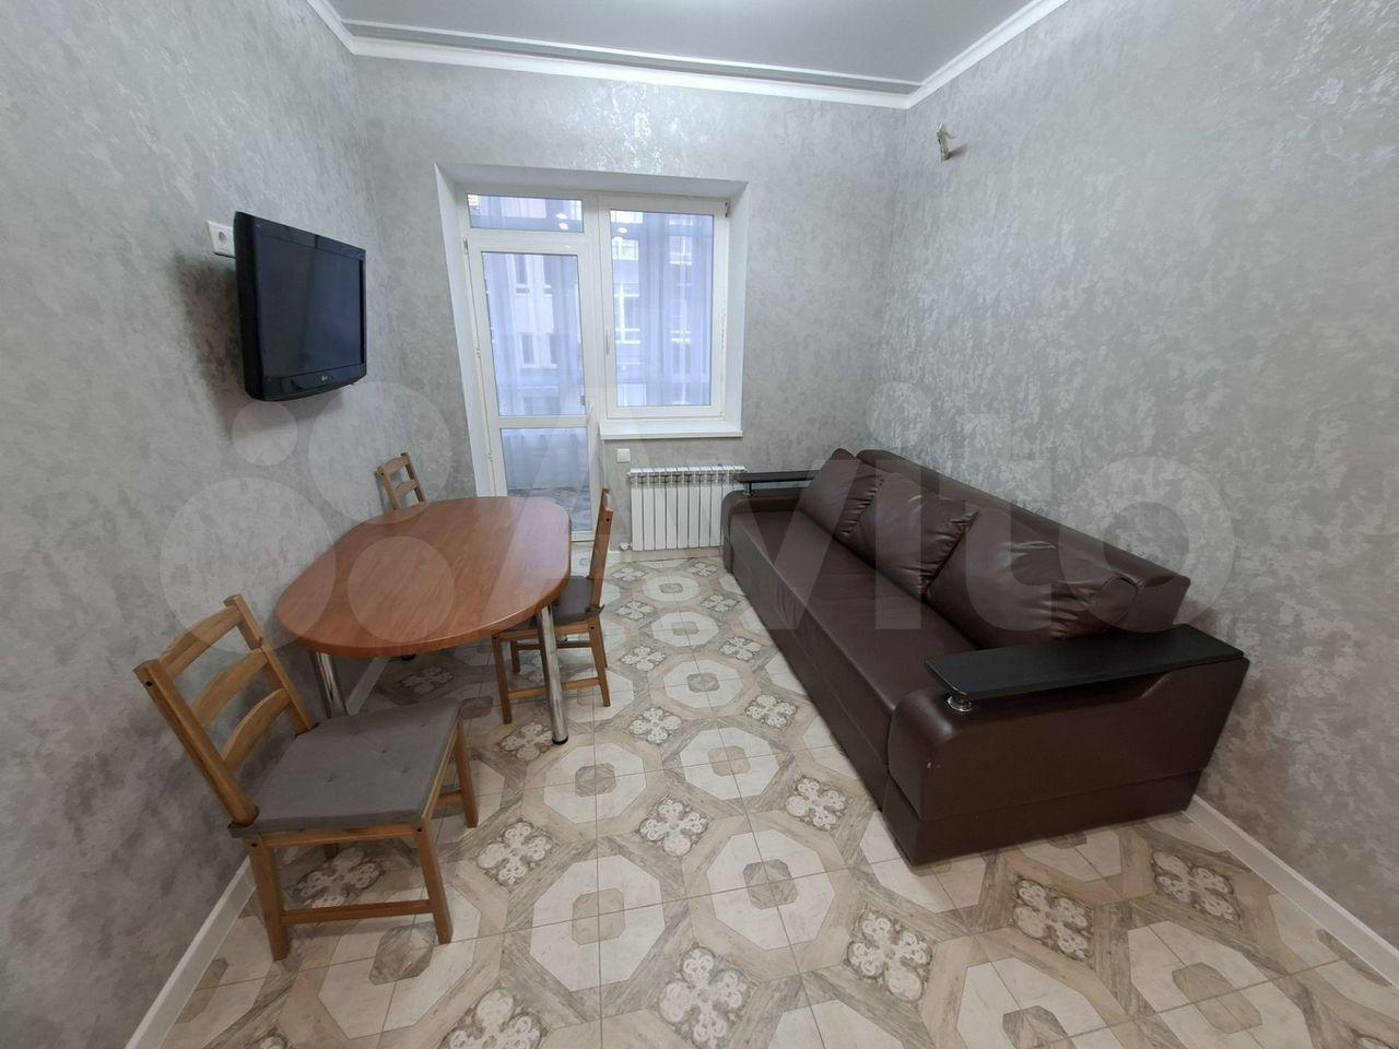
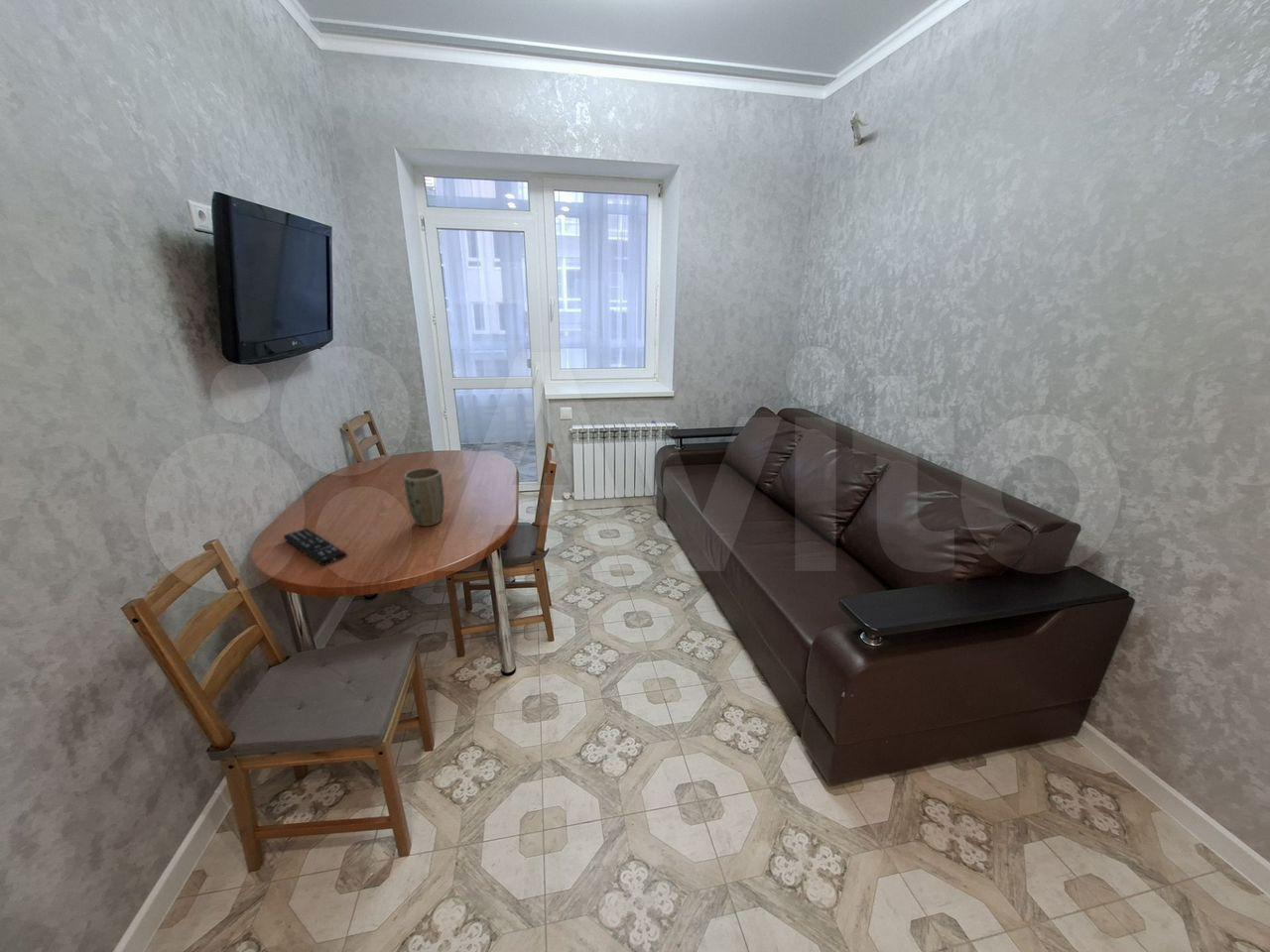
+ remote control [283,528,347,567]
+ plant pot [403,467,445,528]
